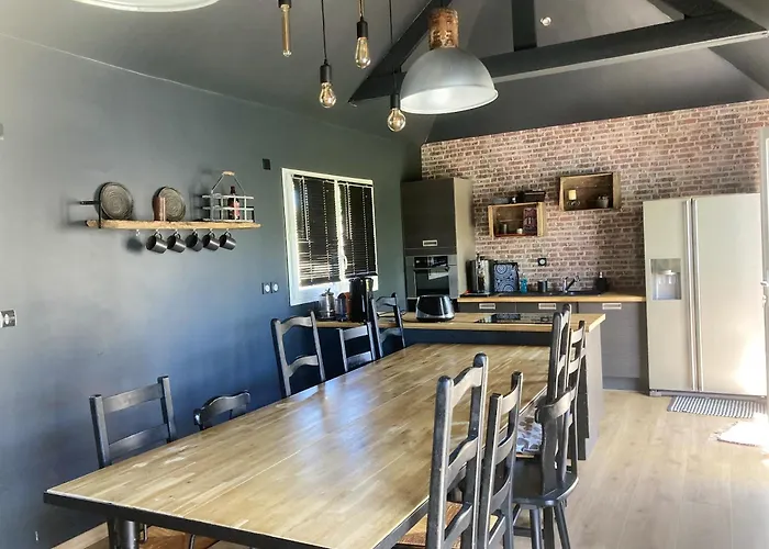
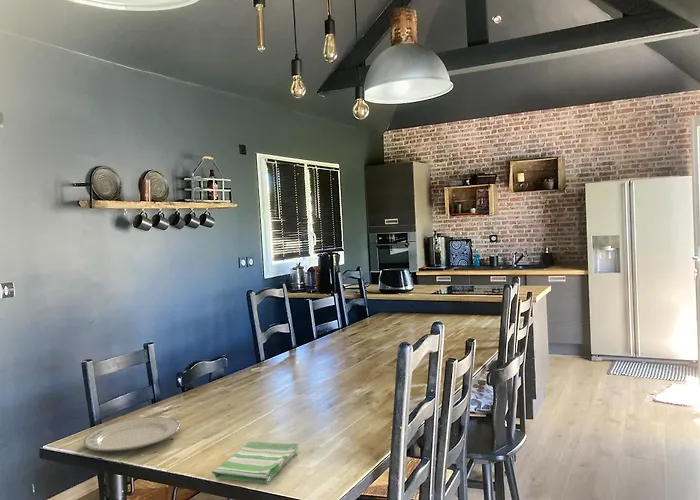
+ chinaware [83,416,180,452]
+ dish towel [211,440,300,484]
